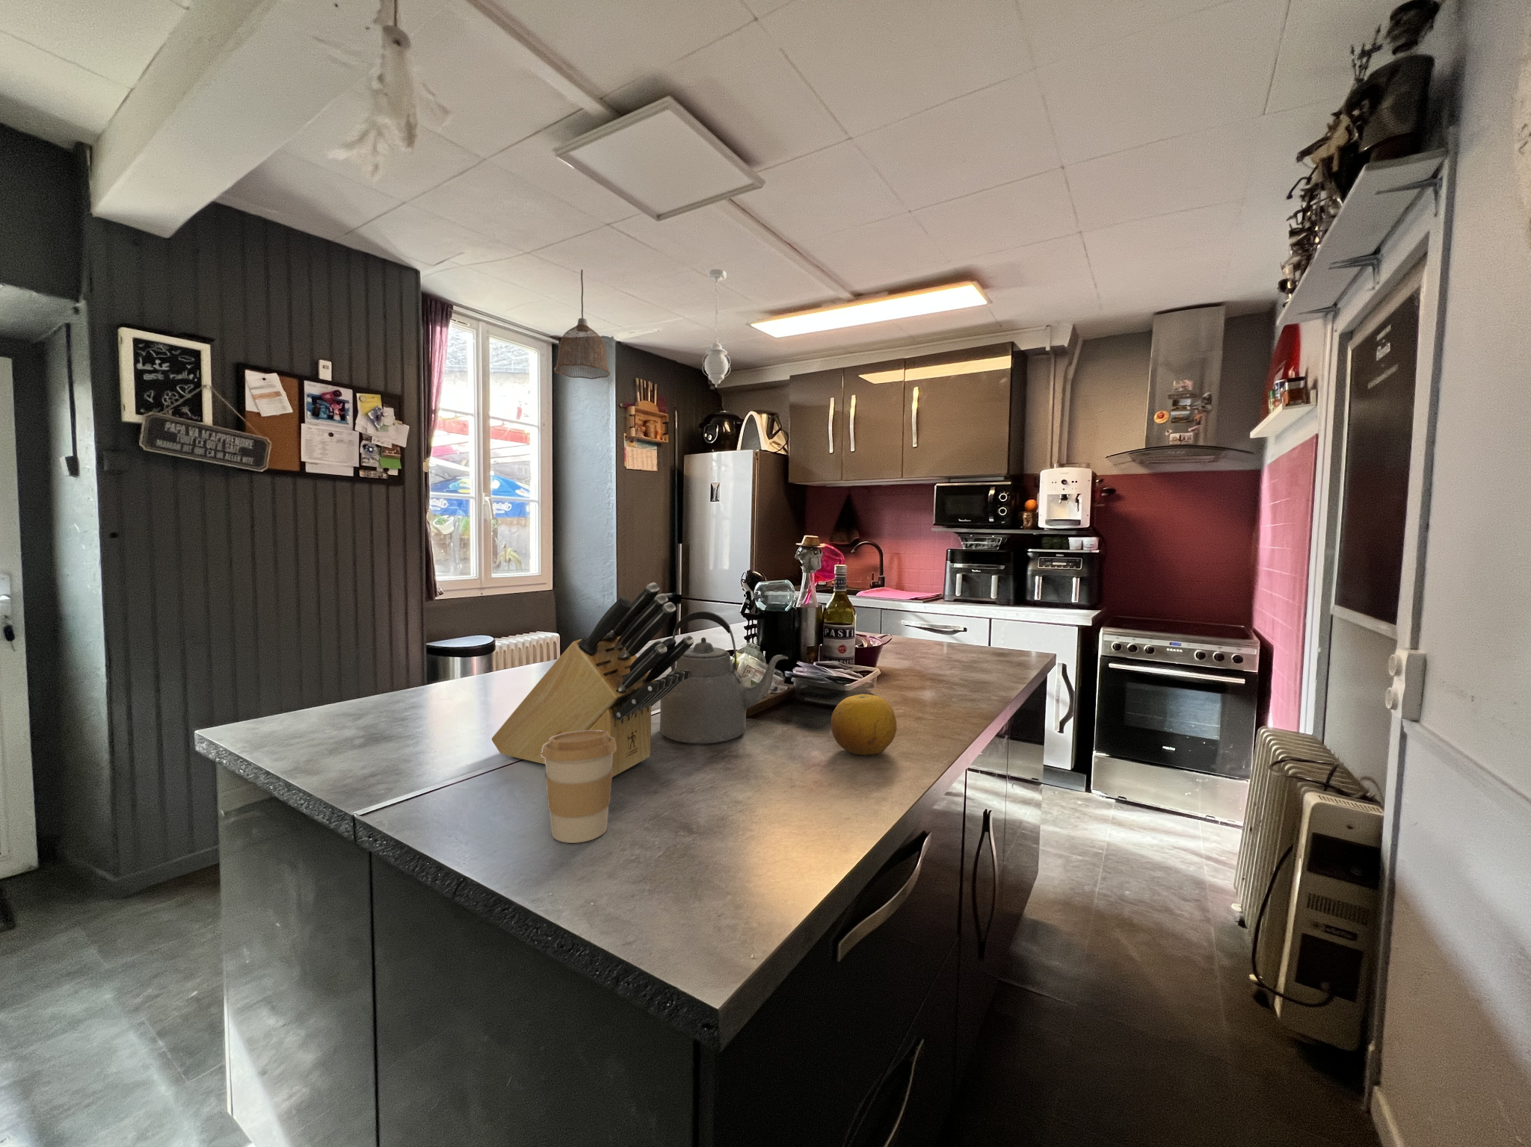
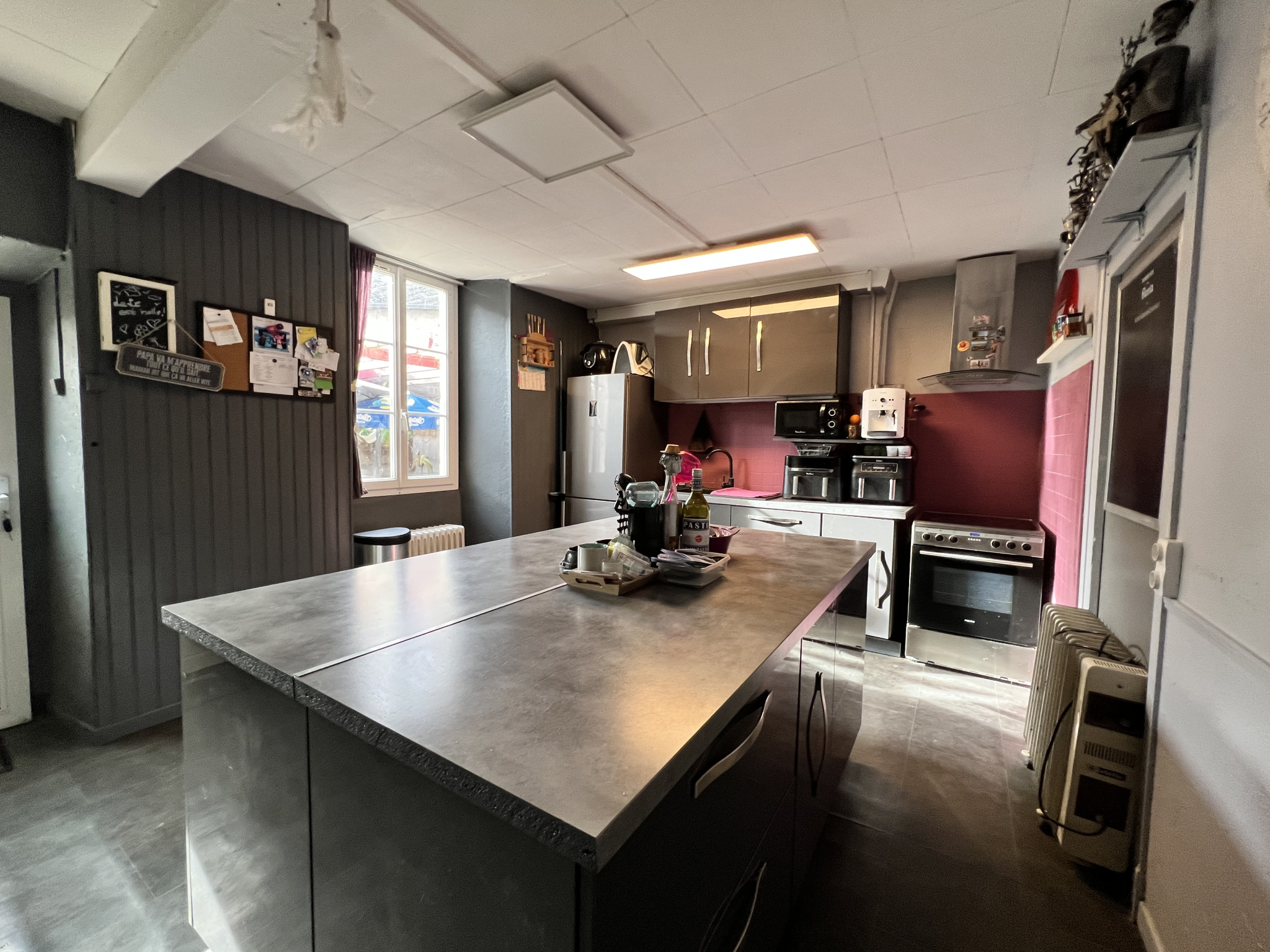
- coffee cup [541,730,616,843]
- kettle [659,610,788,745]
- pendant light [702,269,731,388]
- pendant lamp [555,269,611,380]
- fruit [831,694,897,755]
- knife block [491,582,694,778]
